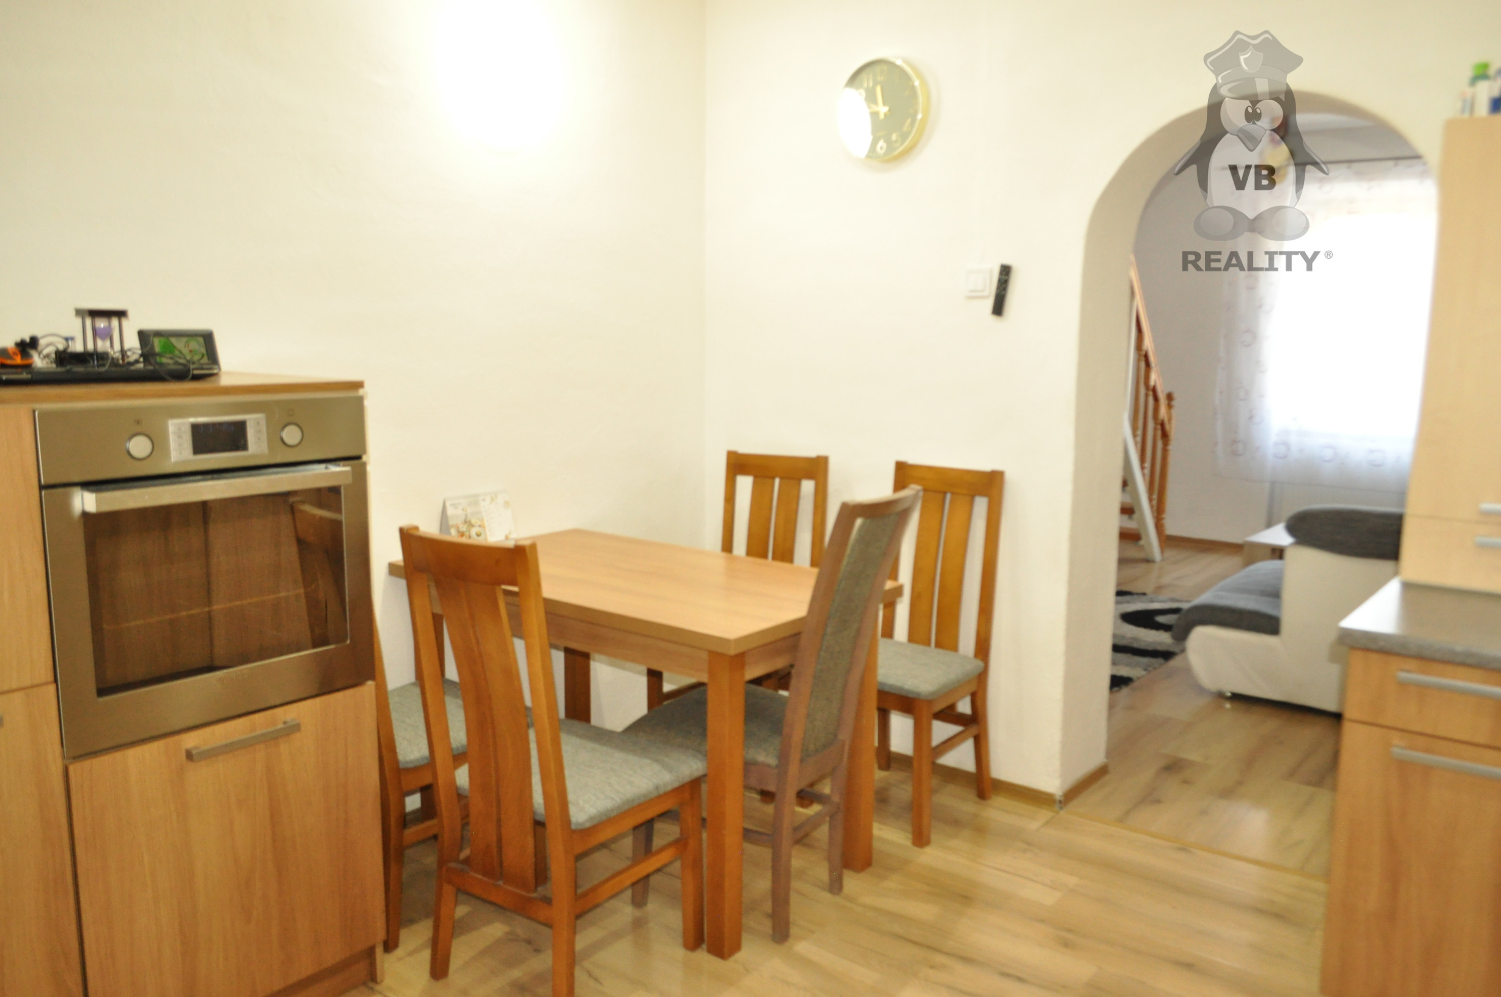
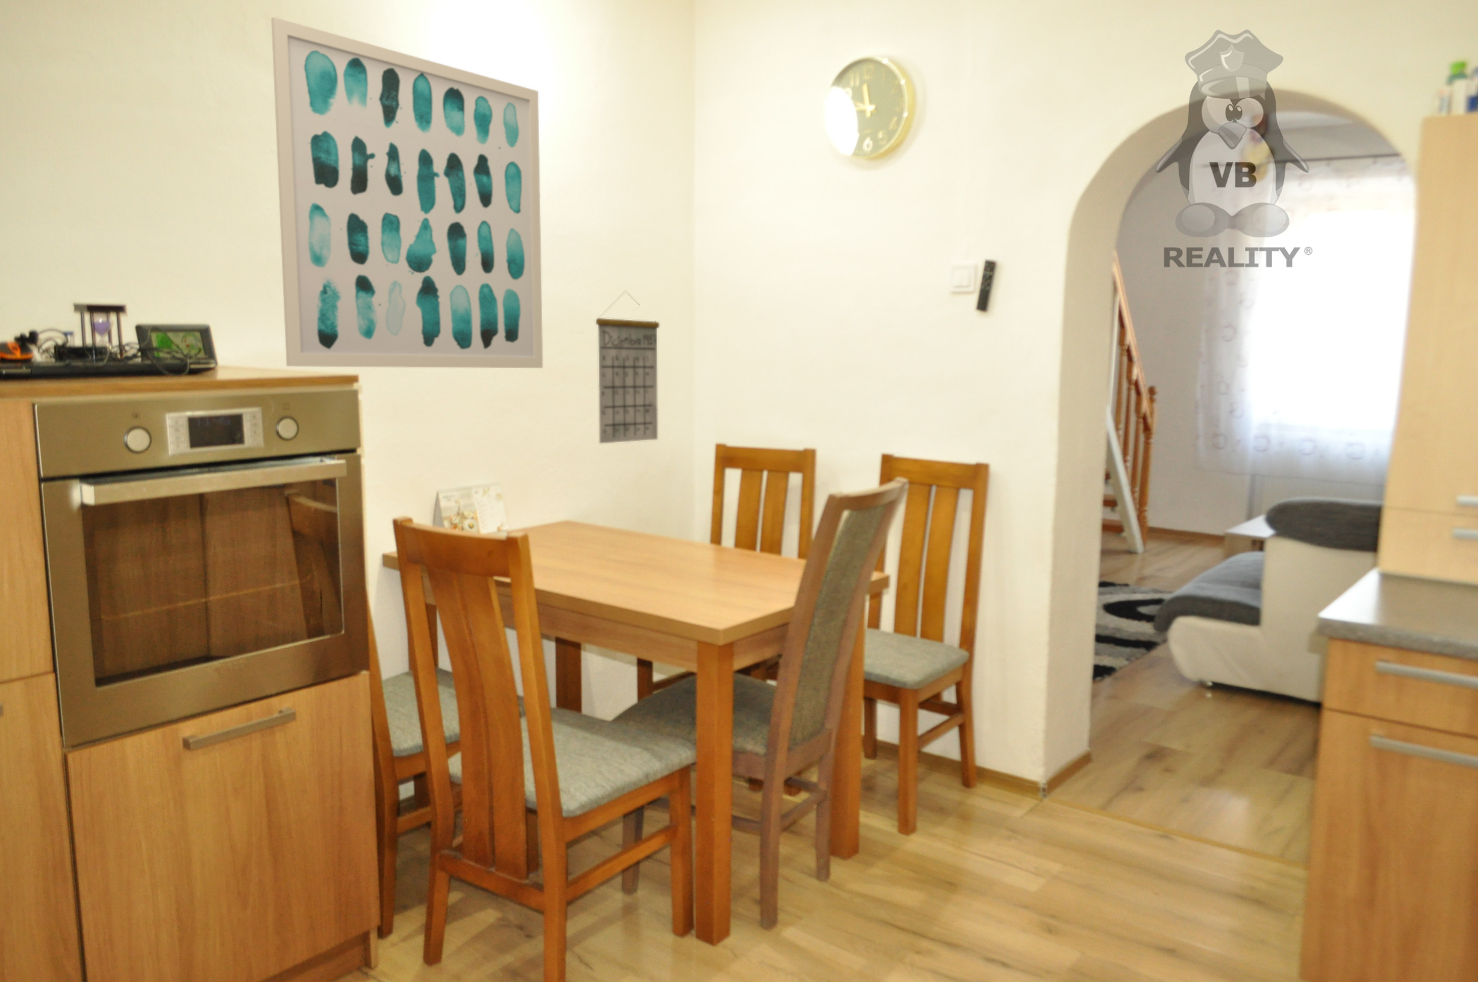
+ calendar [595,290,660,444]
+ wall art [271,16,543,368]
